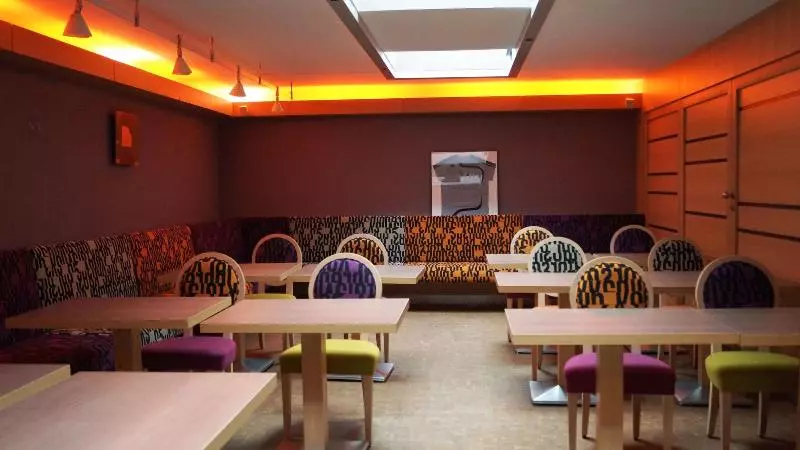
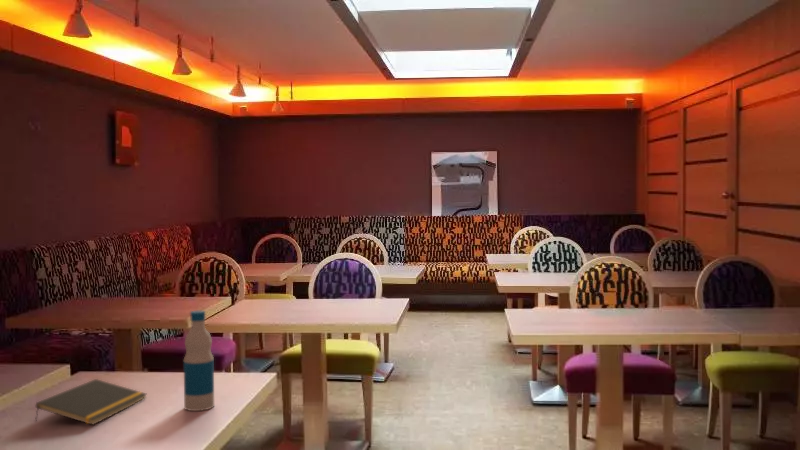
+ bottle [183,310,215,412]
+ notepad [34,378,148,426]
